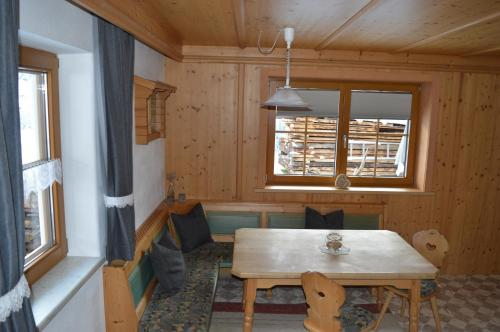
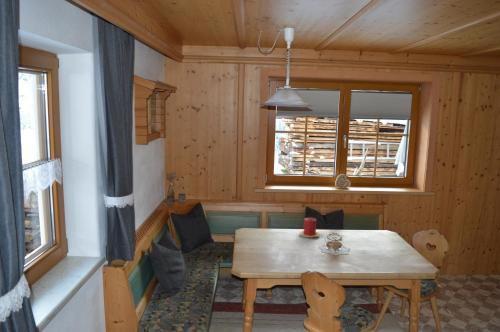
+ candle [298,217,321,238]
